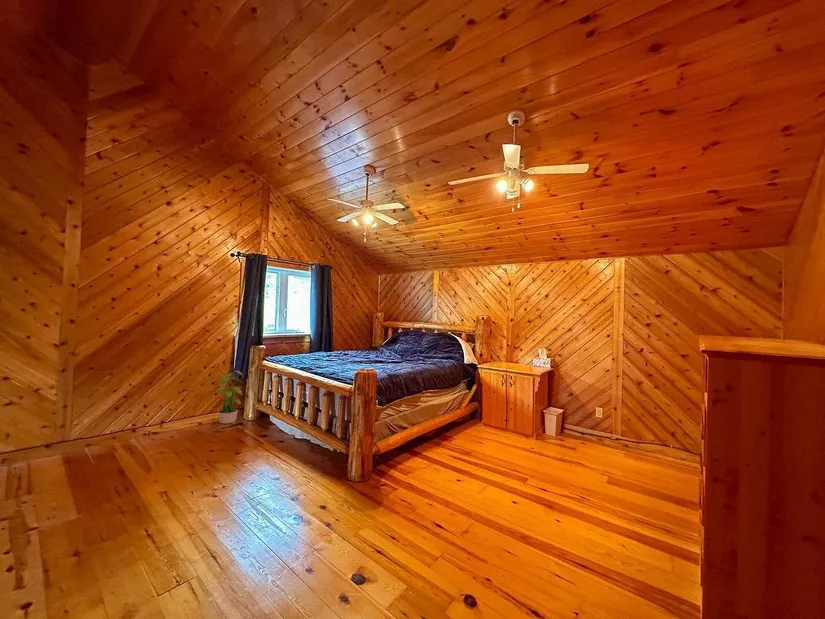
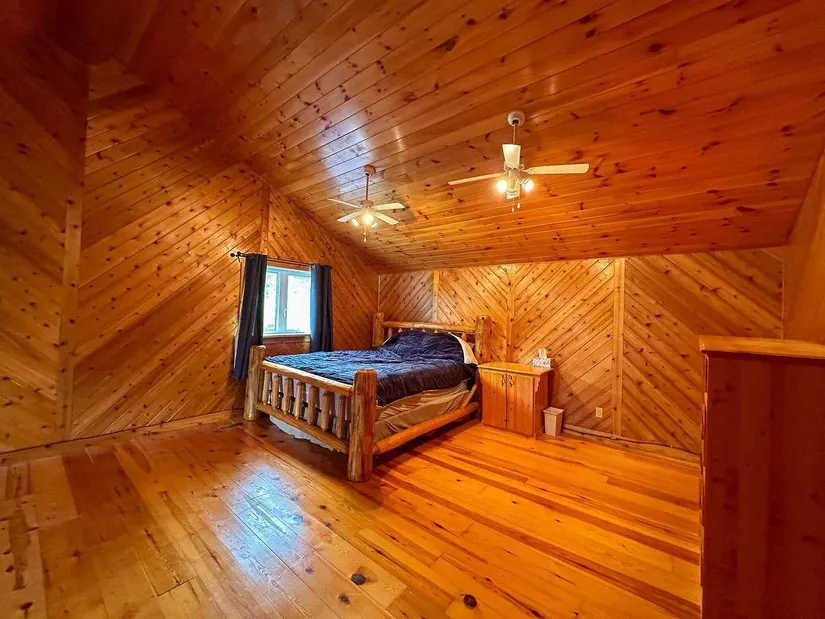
- potted plant [206,370,244,425]
